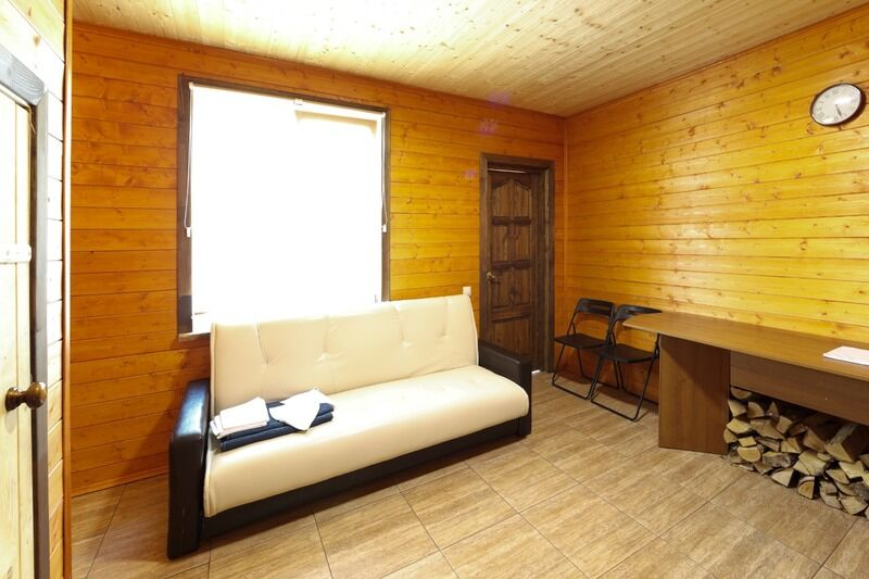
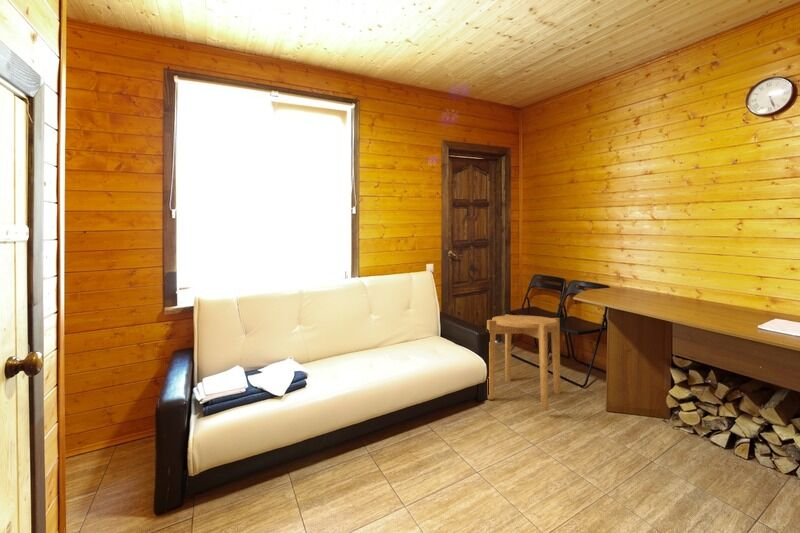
+ side table [486,314,561,412]
